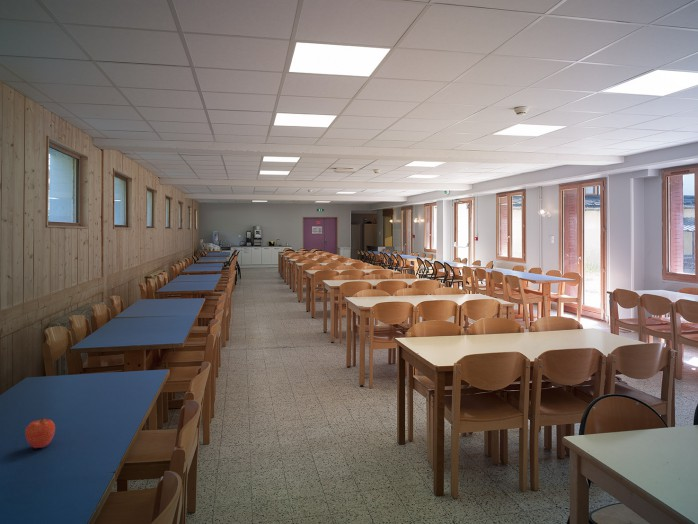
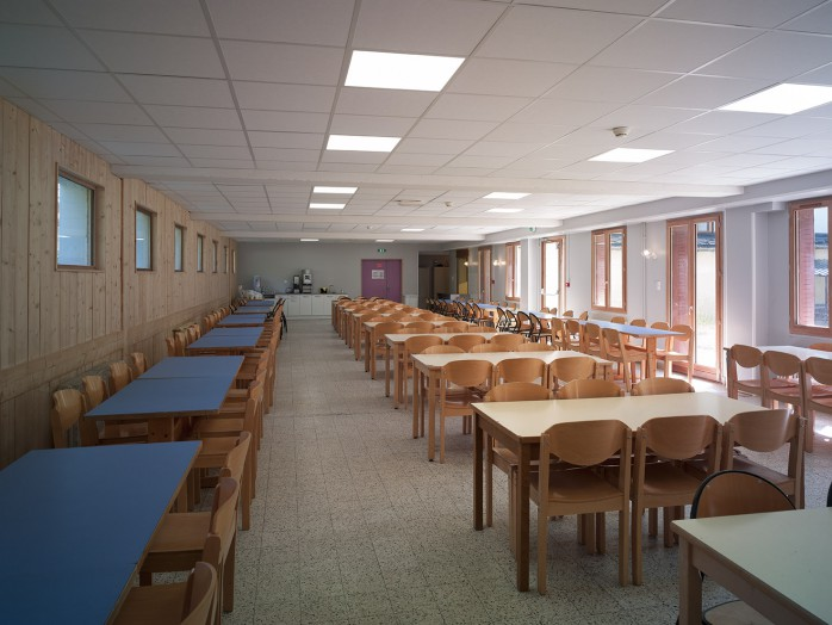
- apple [24,415,56,449]
